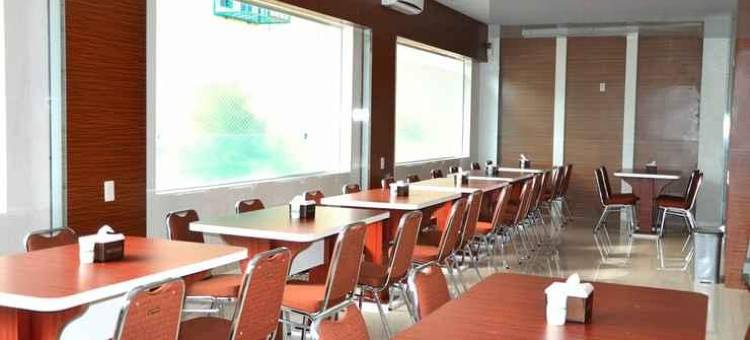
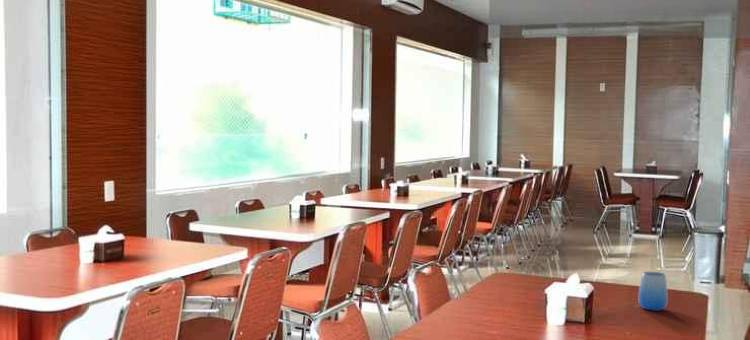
+ cup [637,271,669,312]
